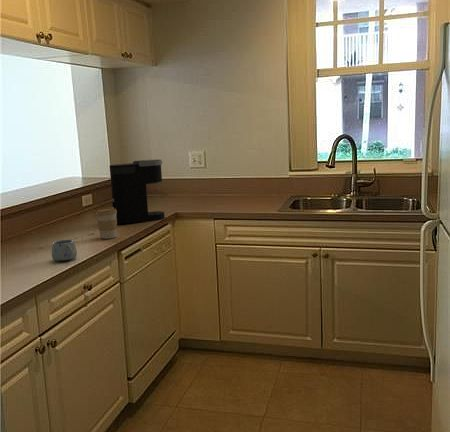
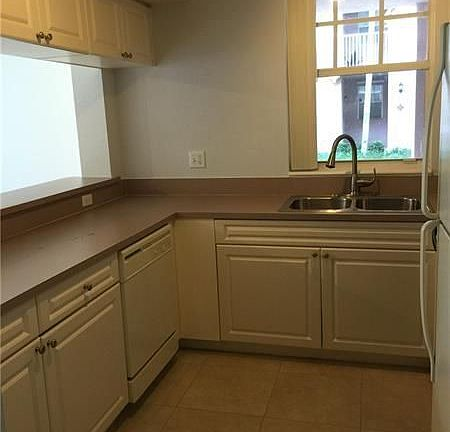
- mug [51,239,78,262]
- coffee maker [108,159,166,225]
- coffee cup [95,206,118,240]
